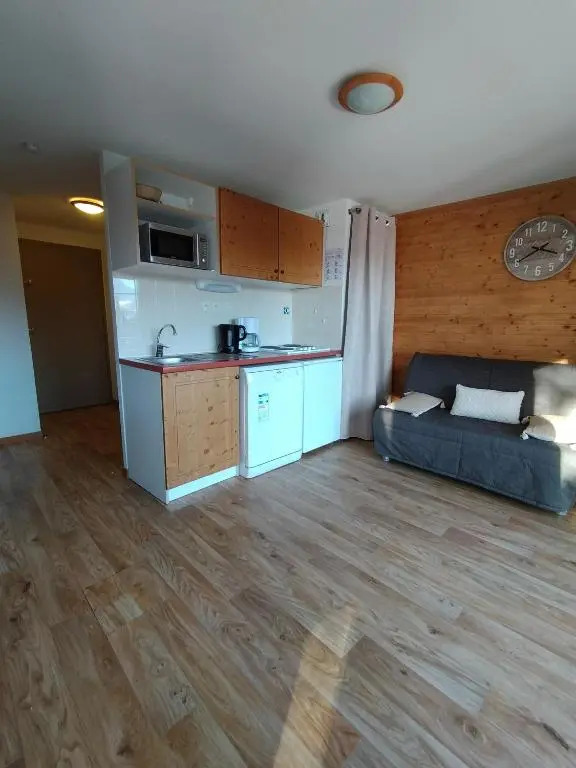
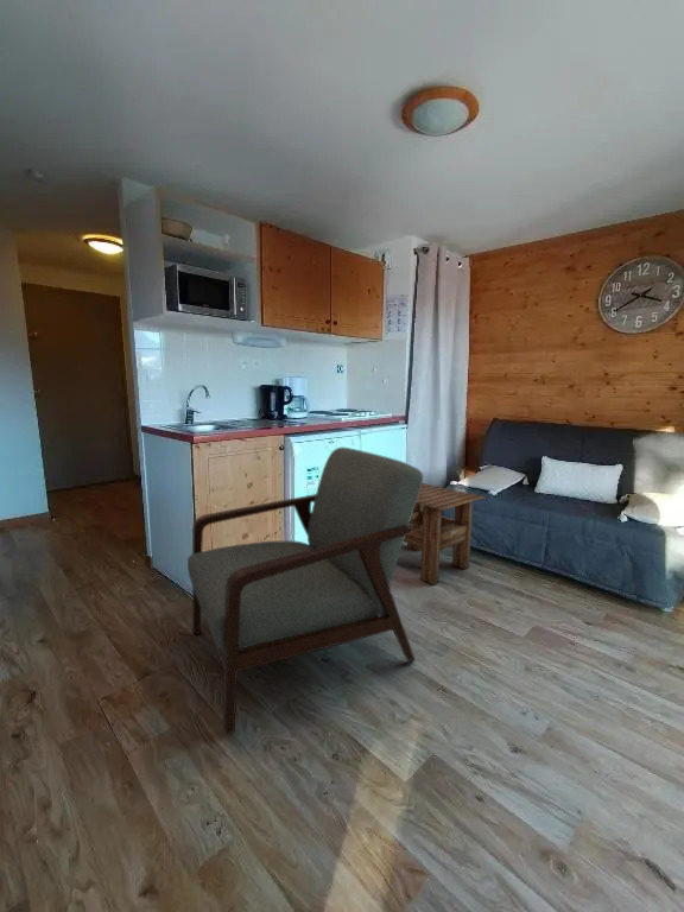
+ side table [403,482,487,585]
+ chair [186,446,424,736]
